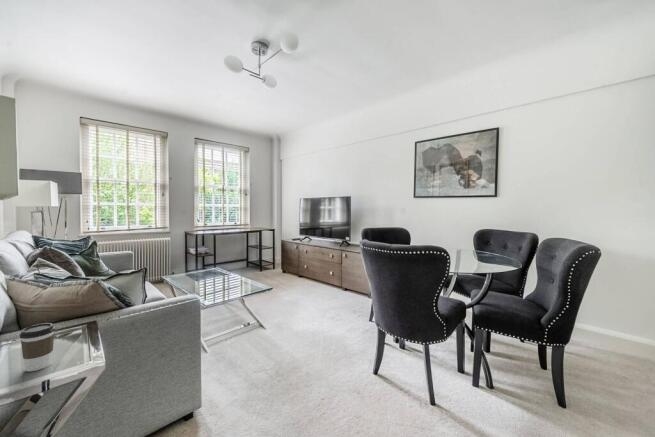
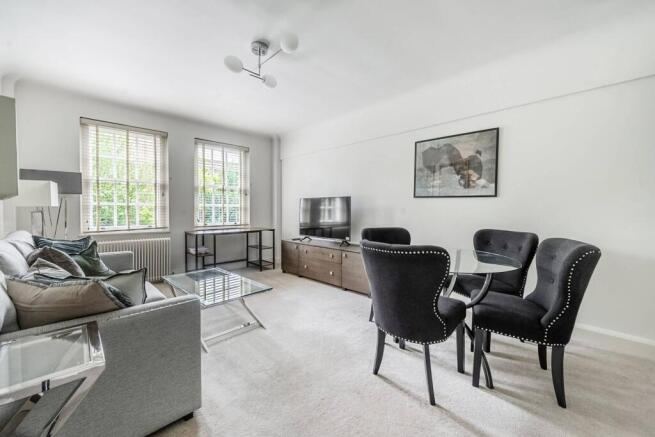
- coffee cup [19,322,56,372]
